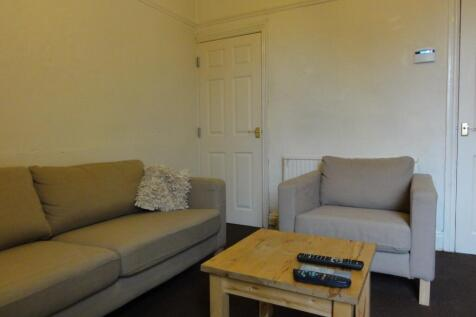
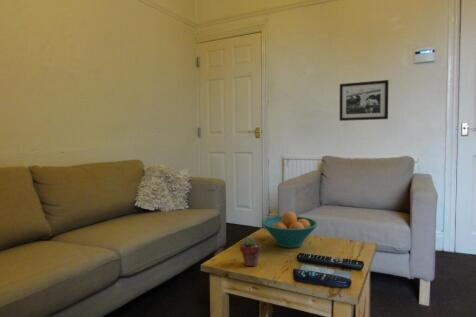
+ fruit bowl [260,211,319,249]
+ picture frame [339,79,390,122]
+ potted succulent [239,236,262,267]
